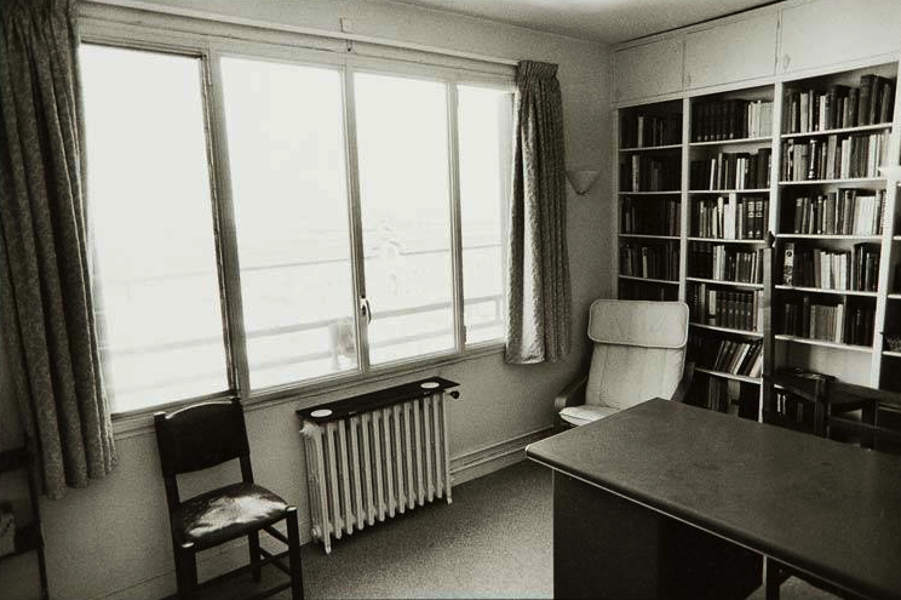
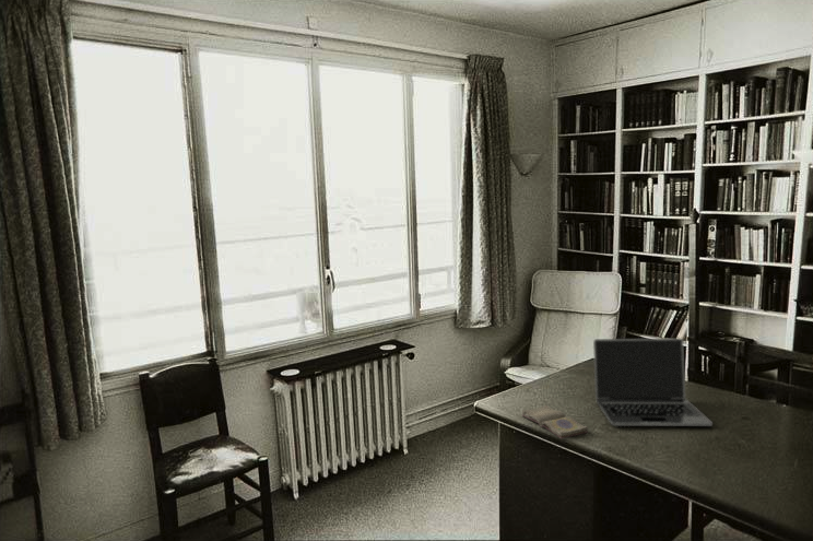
+ laptop [592,338,714,427]
+ diary [521,404,589,439]
